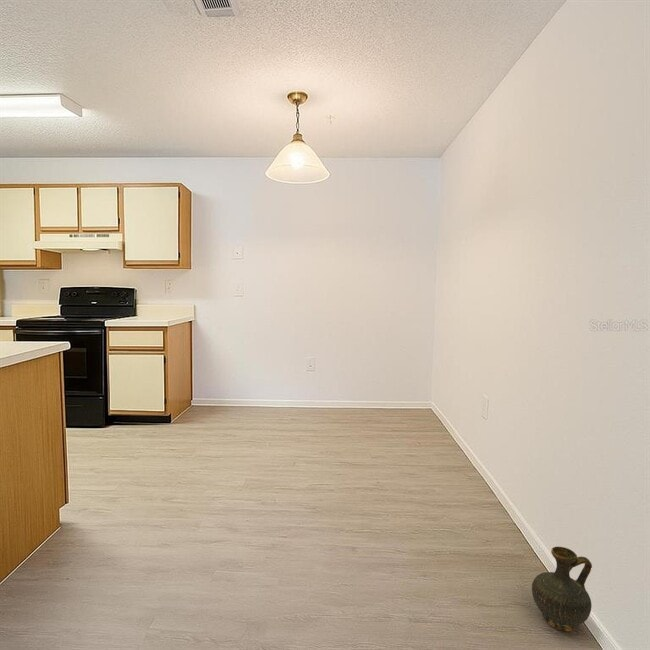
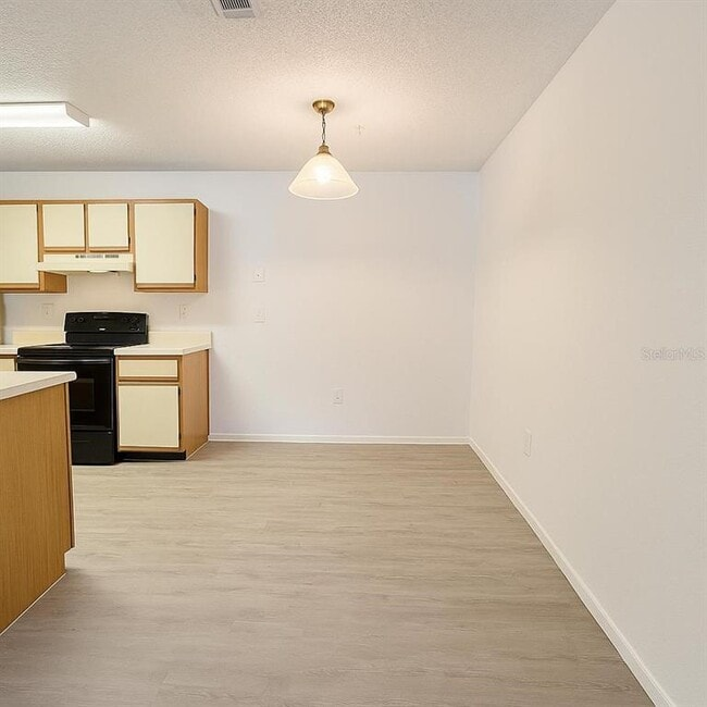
- ceramic jug [531,546,593,632]
